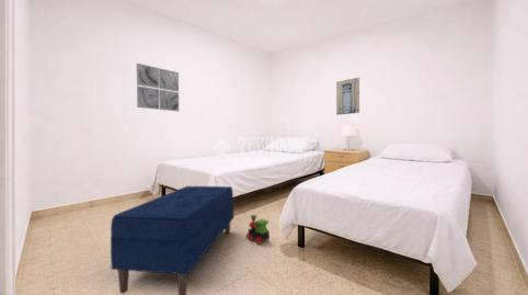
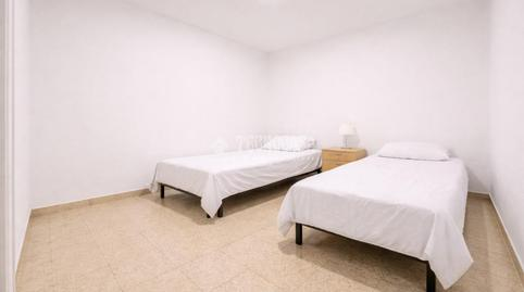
- bench [110,185,234,295]
- toy train [245,214,271,245]
- wall art [136,63,180,113]
- wall art [335,77,360,116]
